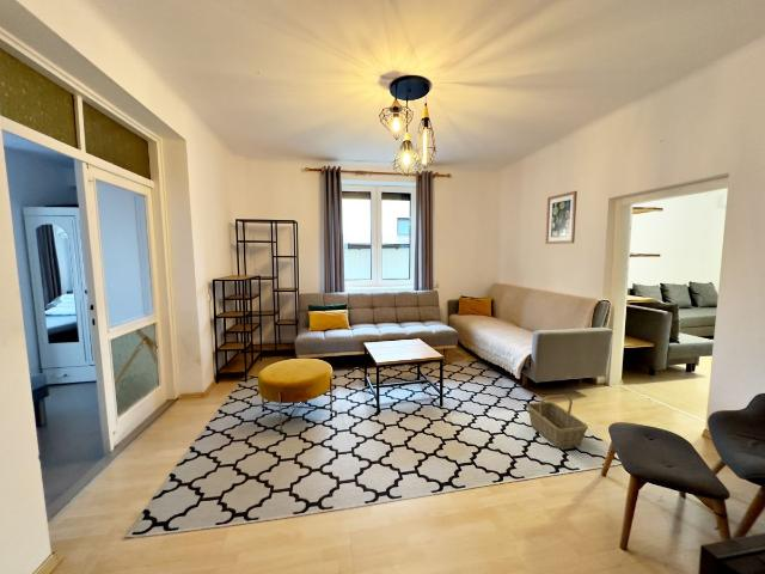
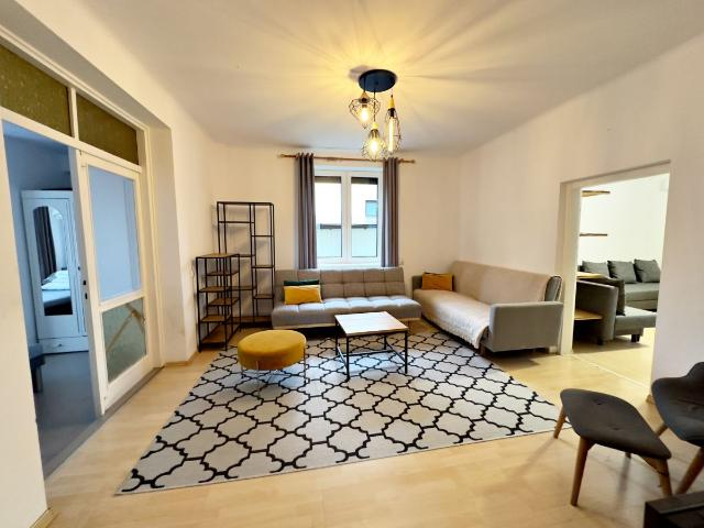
- basket [526,393,589,450]
- wall art [544,190,579,245]
